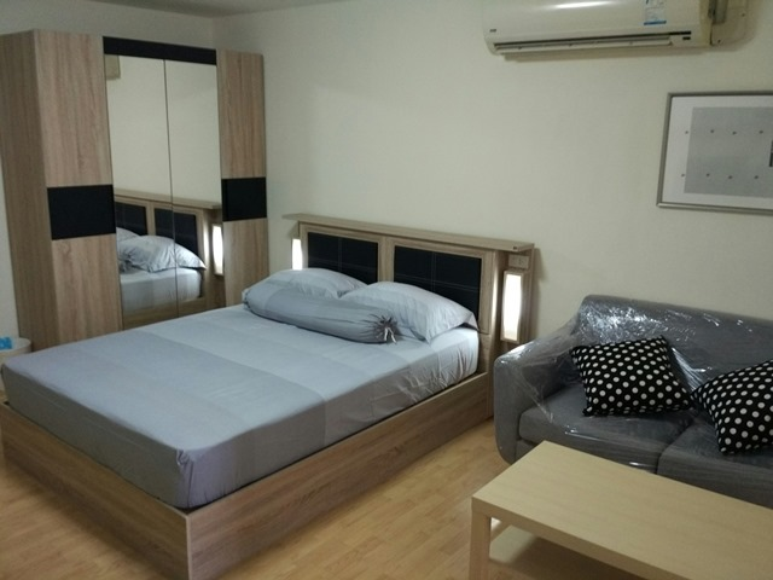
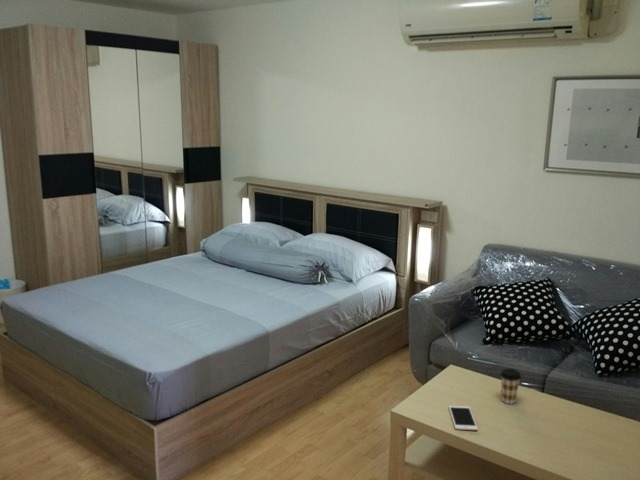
+ cell phone [448,405,479,431]
+ coffee cup [499,367,522,405]
